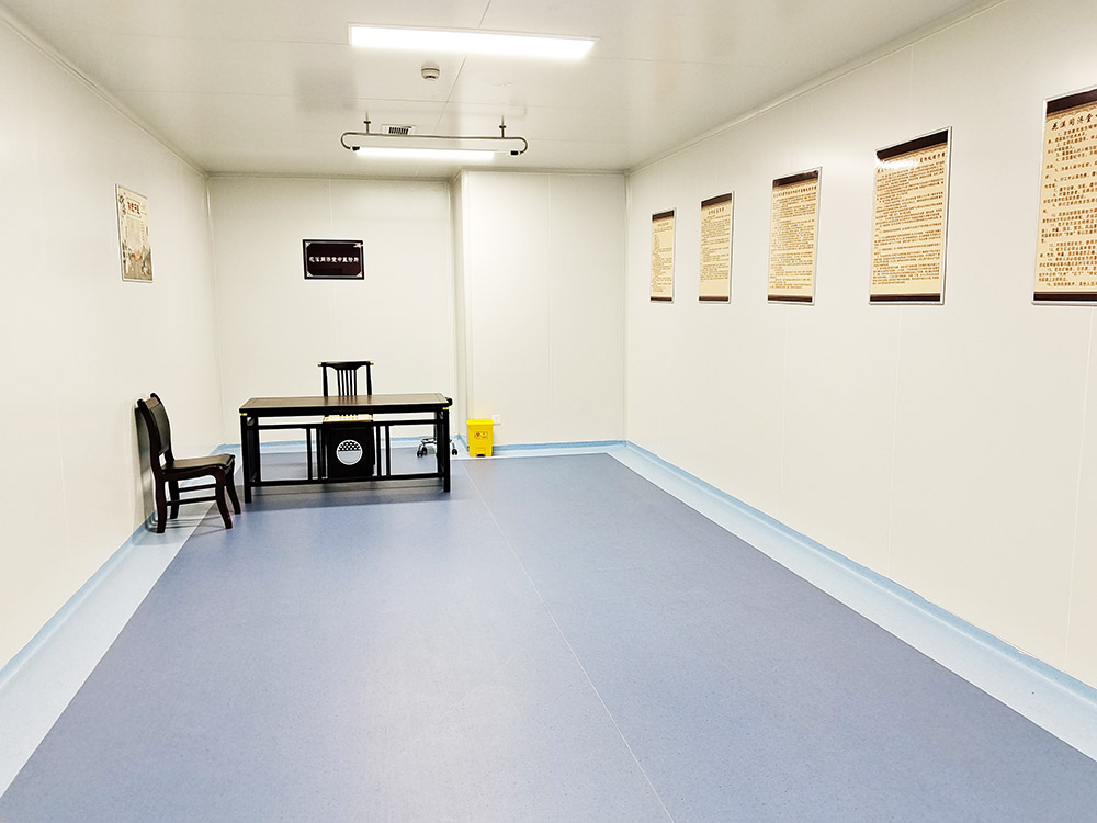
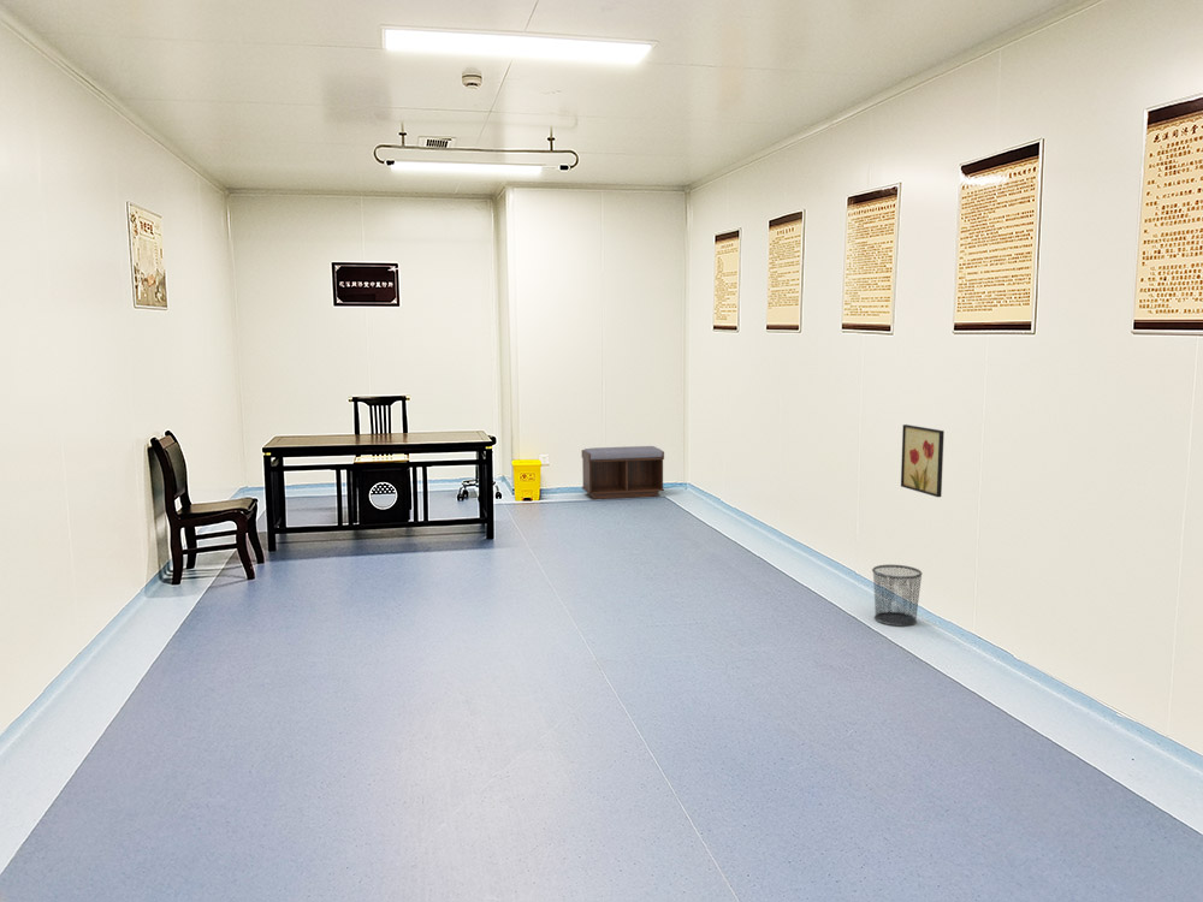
+ waste bin [871,564,923,628]
+ wall art [900,423,946,498]
+ bench [580,445,665,500]
